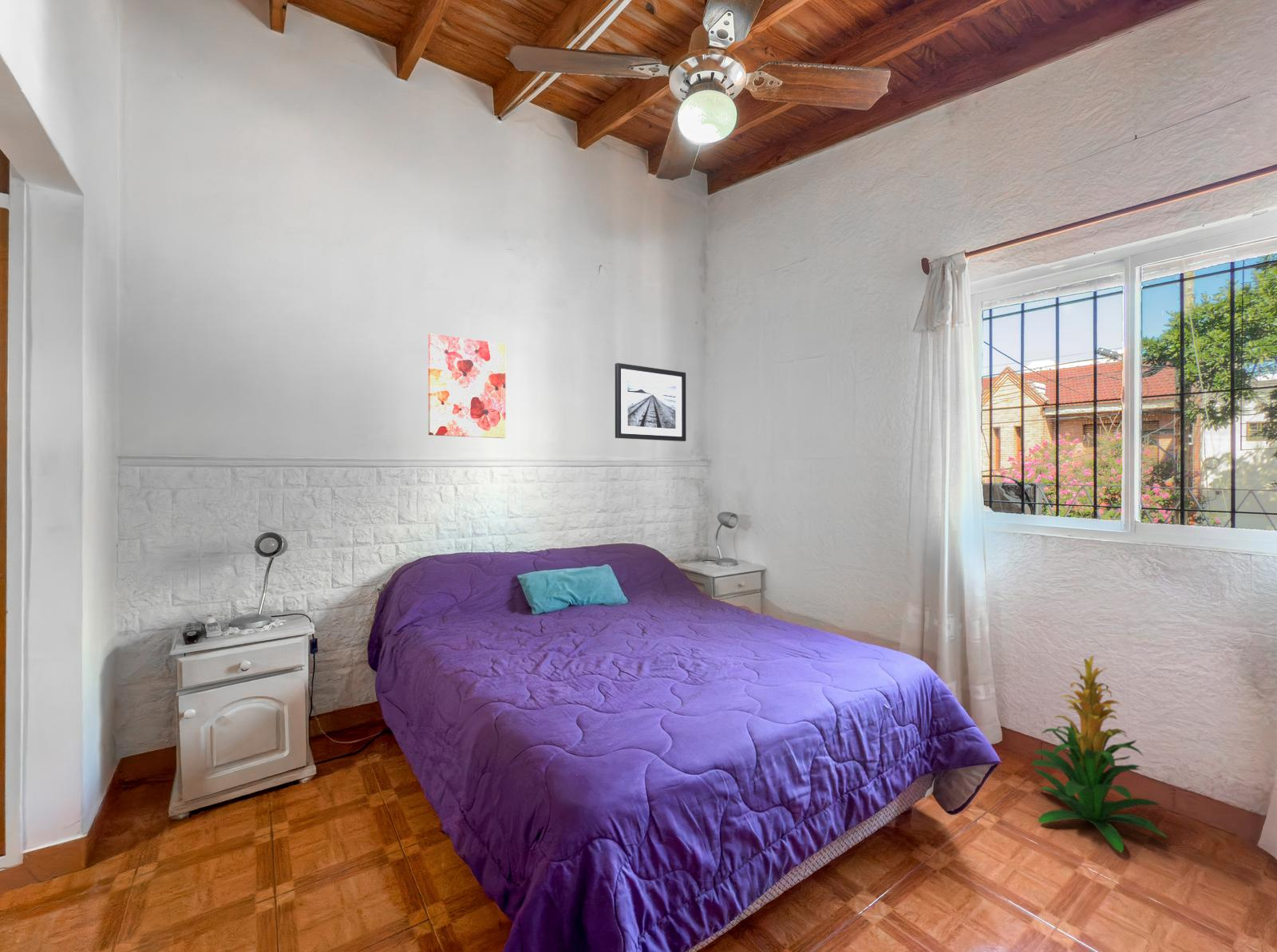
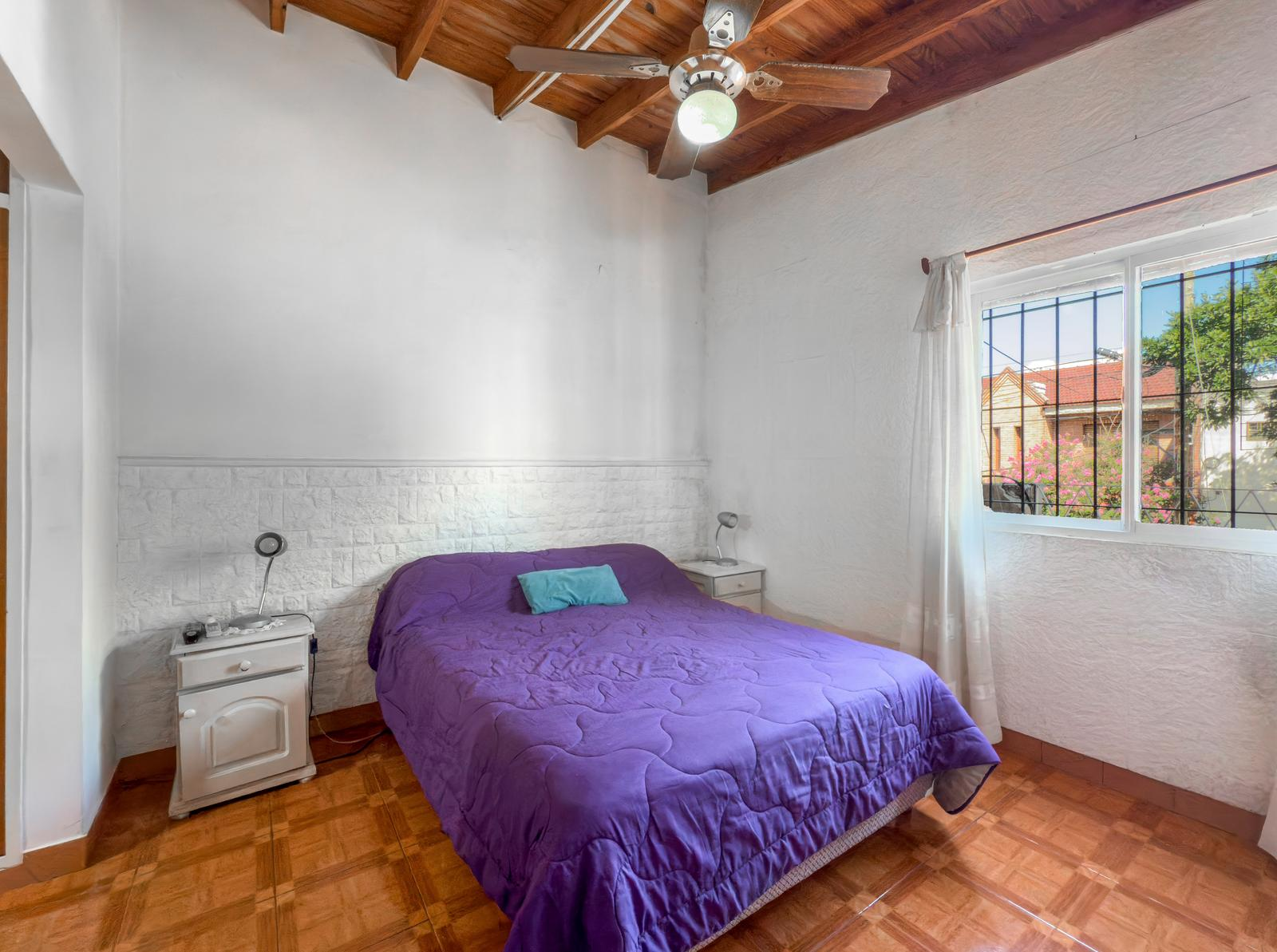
- wall art [615,362,686,442]
- wall art [428,333,506,439]
- indoor plant [1030,654,1169,853]
